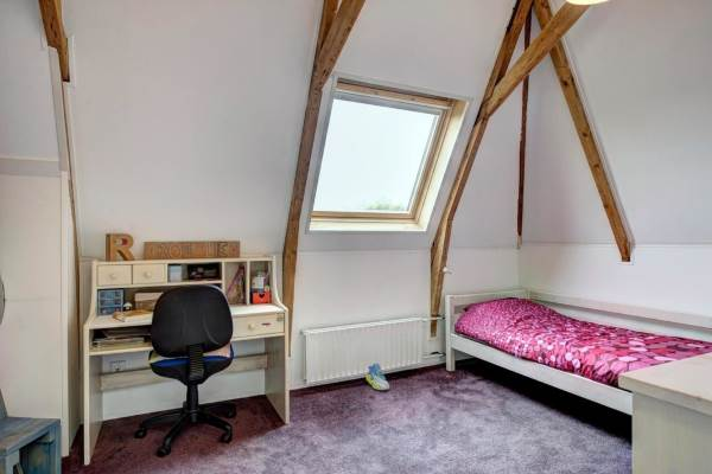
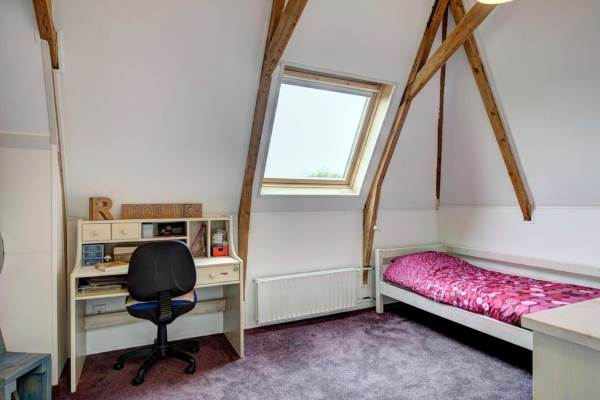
- sneaker [365,363,390,391]
